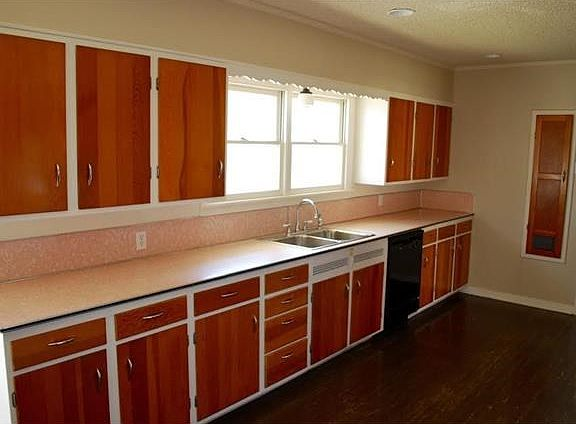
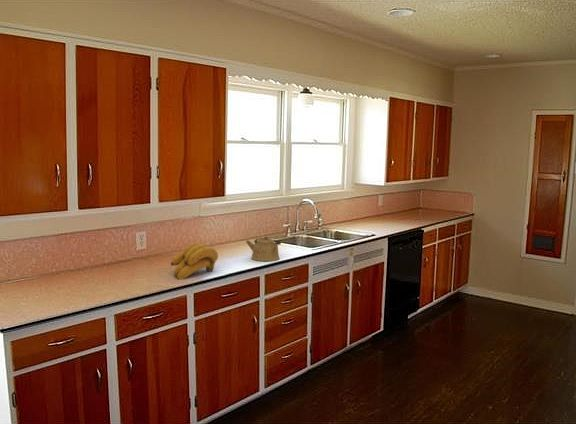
+ kettle [245,235,282,262]
+ banana bunch [170,242,219,280]
